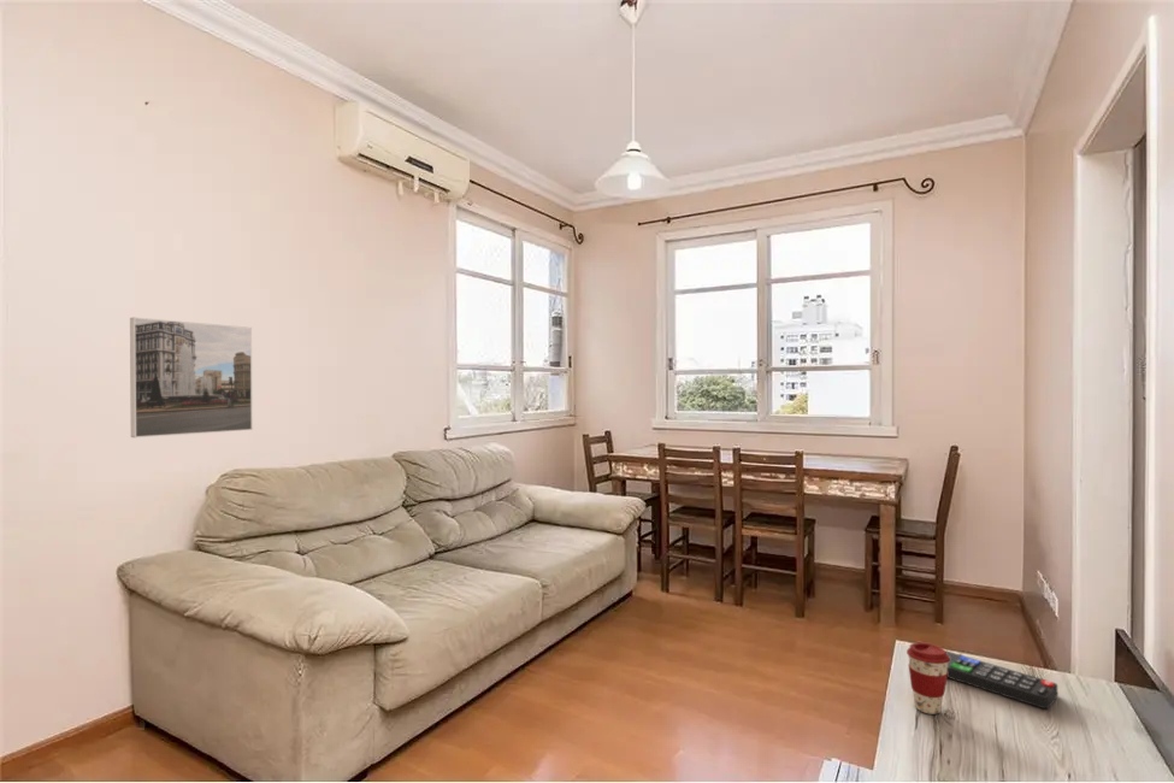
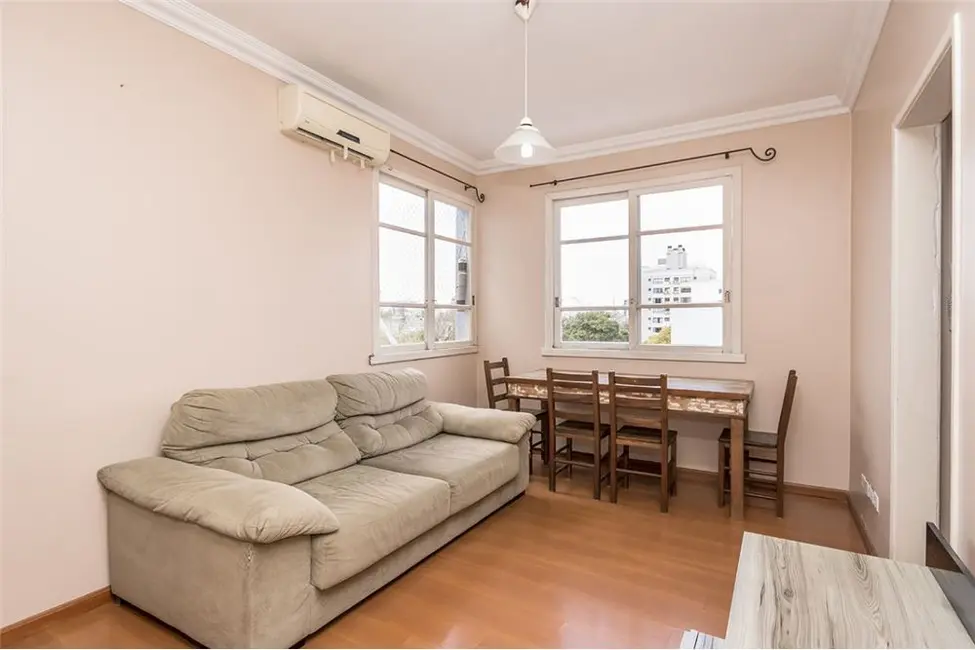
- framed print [129,317,254,438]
- remote control [944,649,1058,710]
- coffee cup [905,642,950,716]
